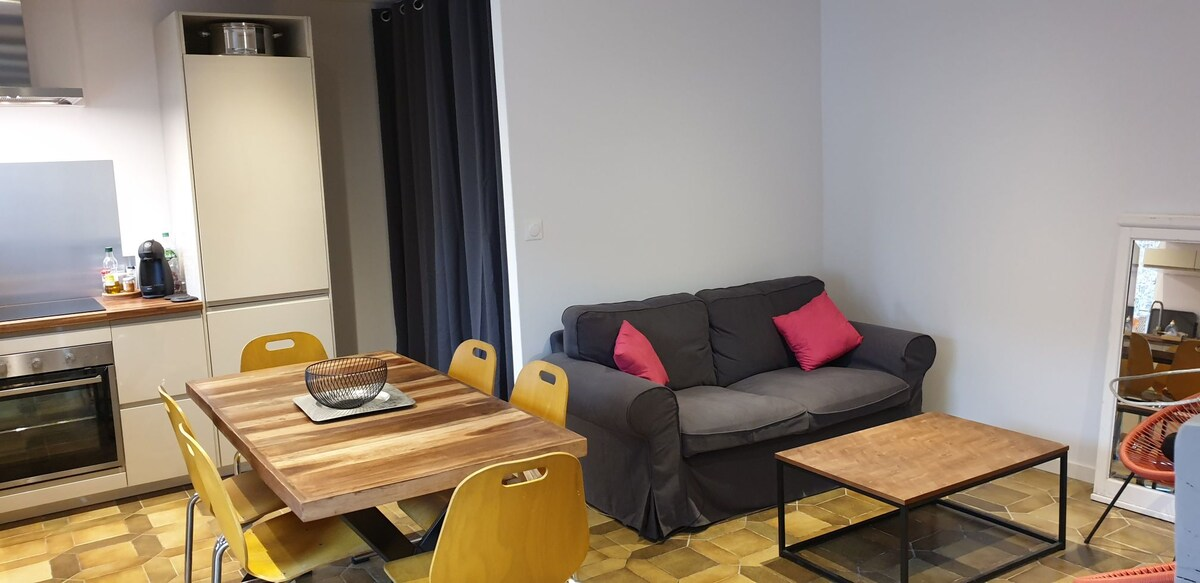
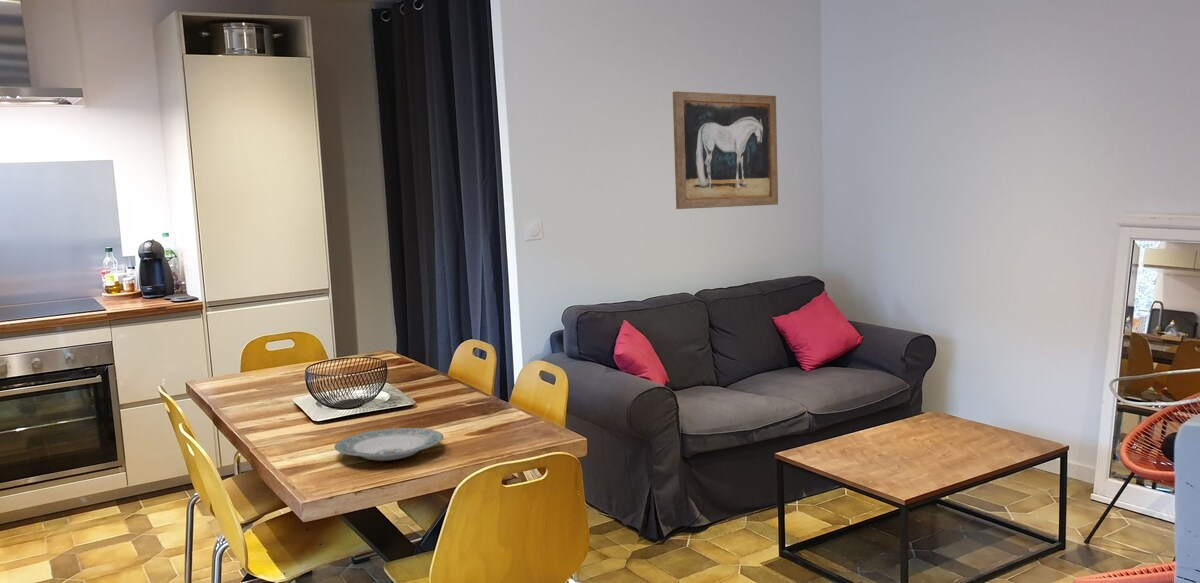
+ wall art [672,90,779,210]
+ plate [333,427,444,462]
